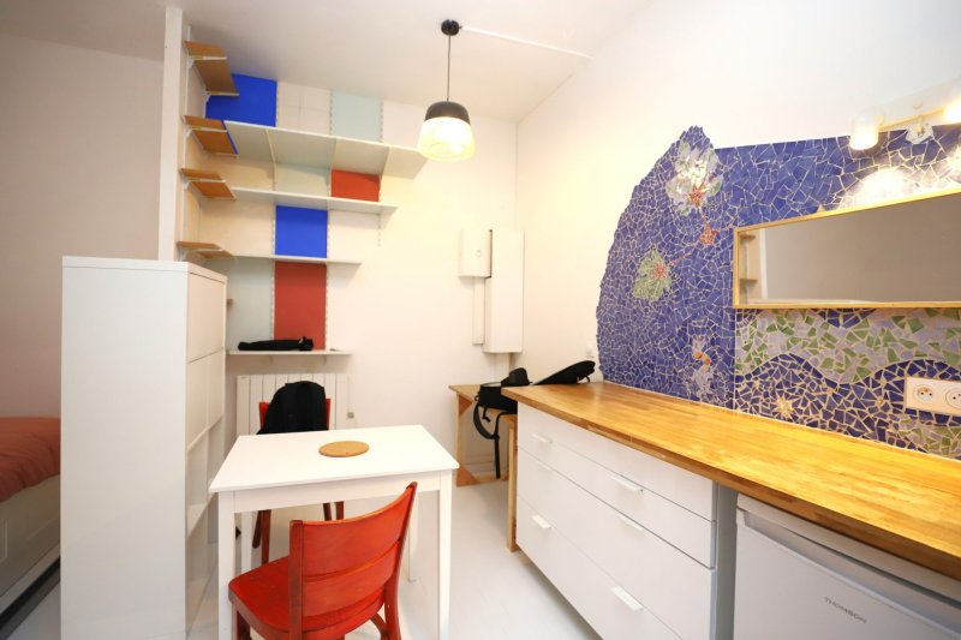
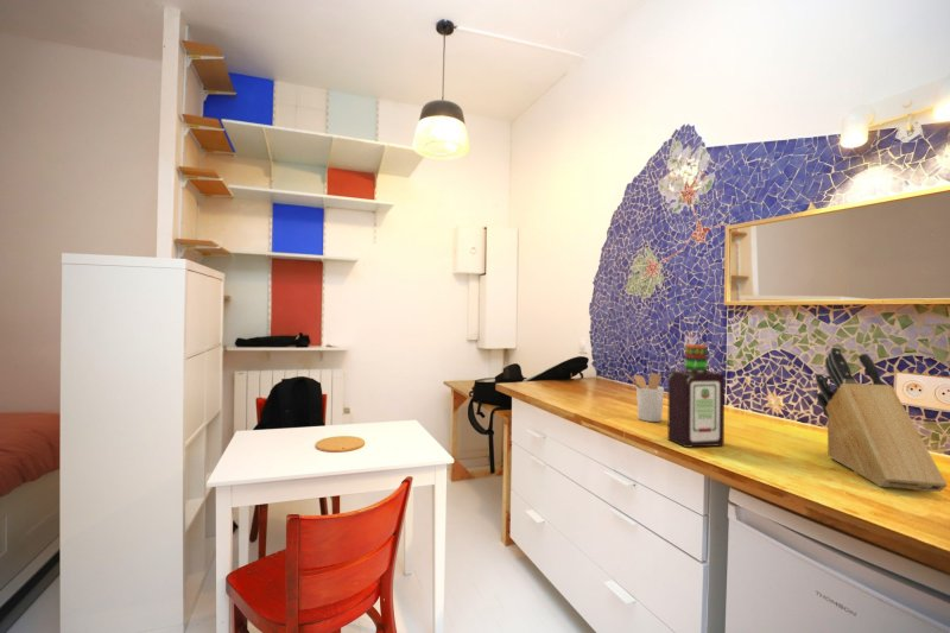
+ knife block [815,346,949,493]
+ bottle [666,343,726,449]
+ utensil holder [625,372,665,423]
